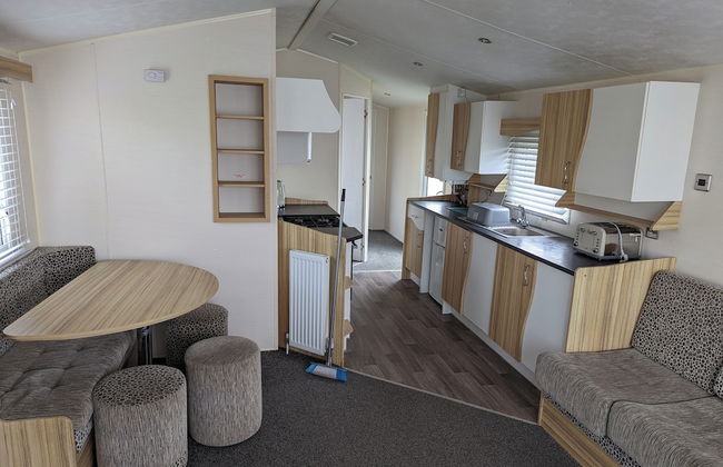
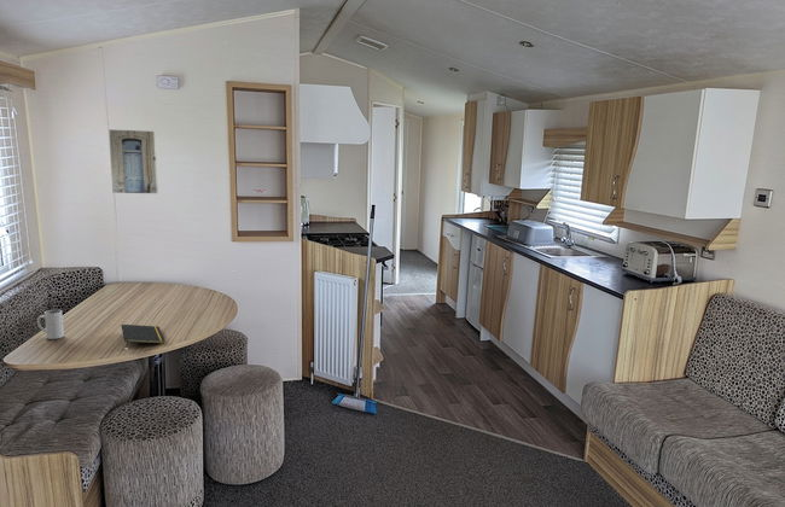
+ notepad [121,324,167,346]
+ wall art [107,128,159,194]
+ mug [36,309,65,340]
